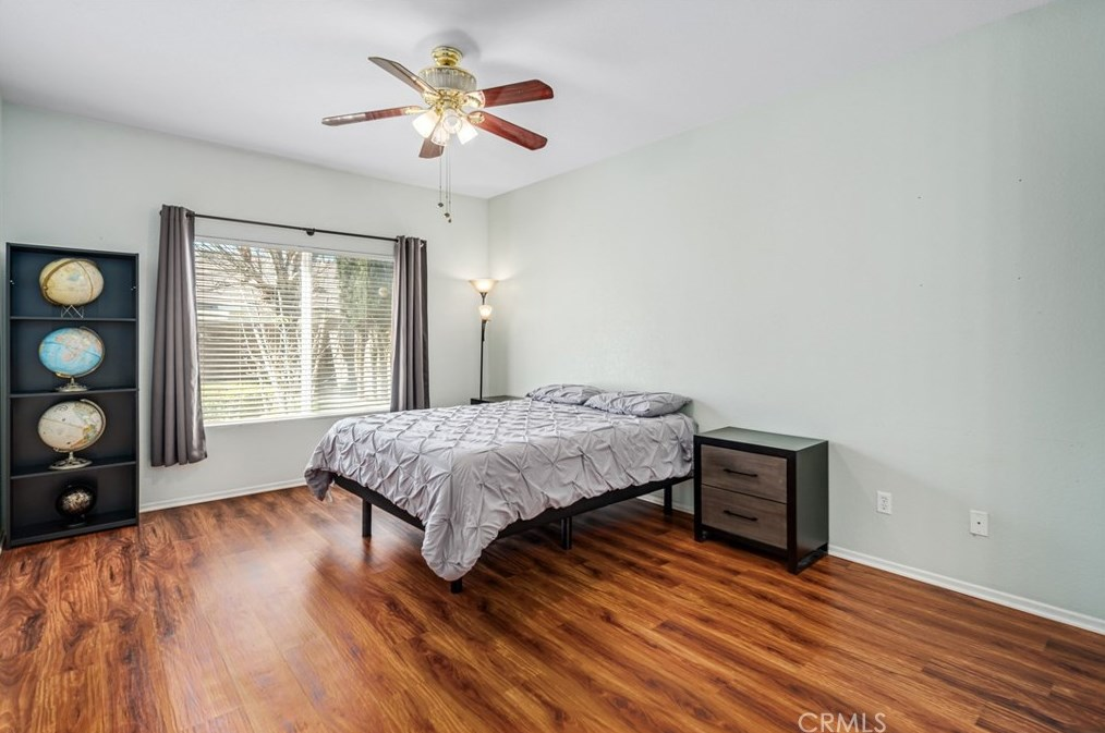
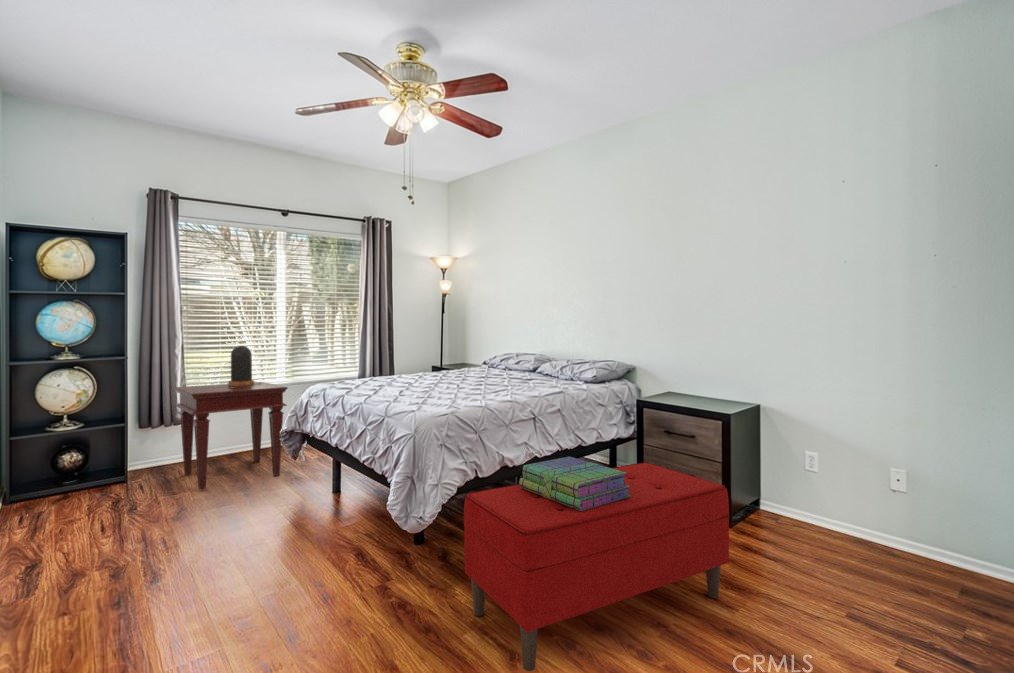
+ side table [174,381,289,491]
+ bench [463,461,730,672]
+ stack of books [518,456,631,511]
+ table lamp [226,345,261,388]
